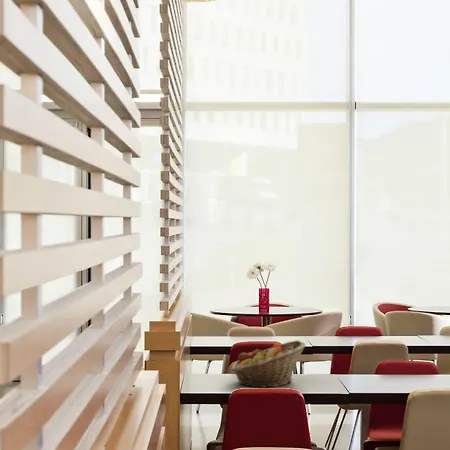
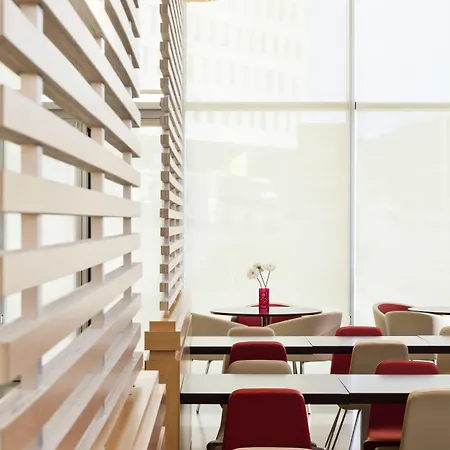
- fruit basket [230,339,307,389]
